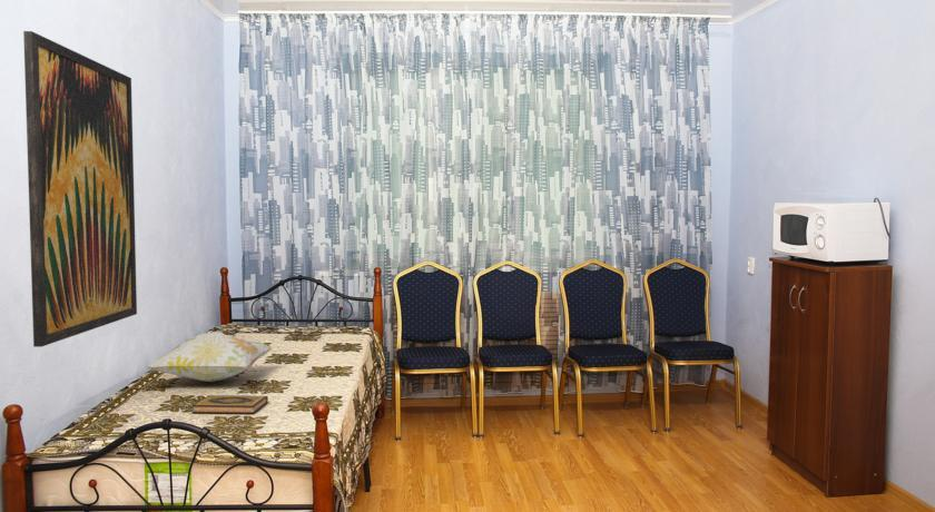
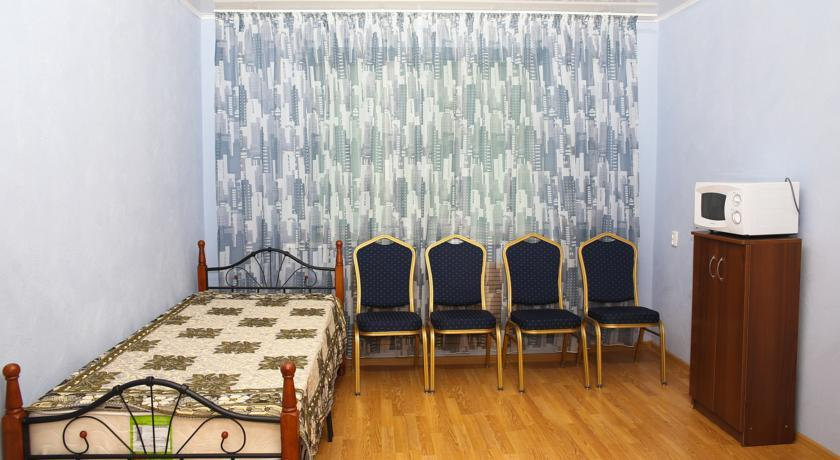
- decorative pillow [145,331,275,383]
- wall art [22,30,138,348]
- hardback book [190,394,269,415]
